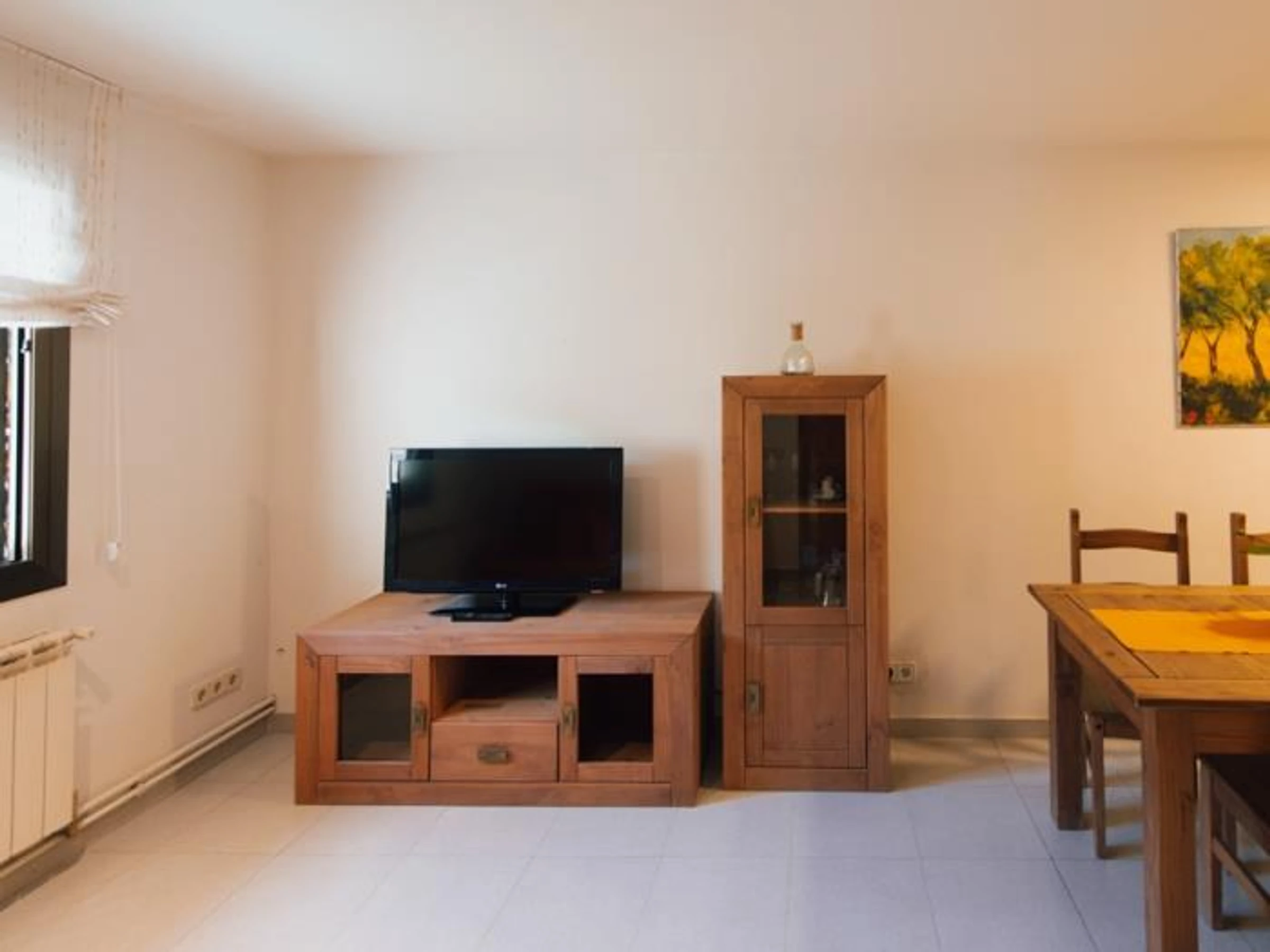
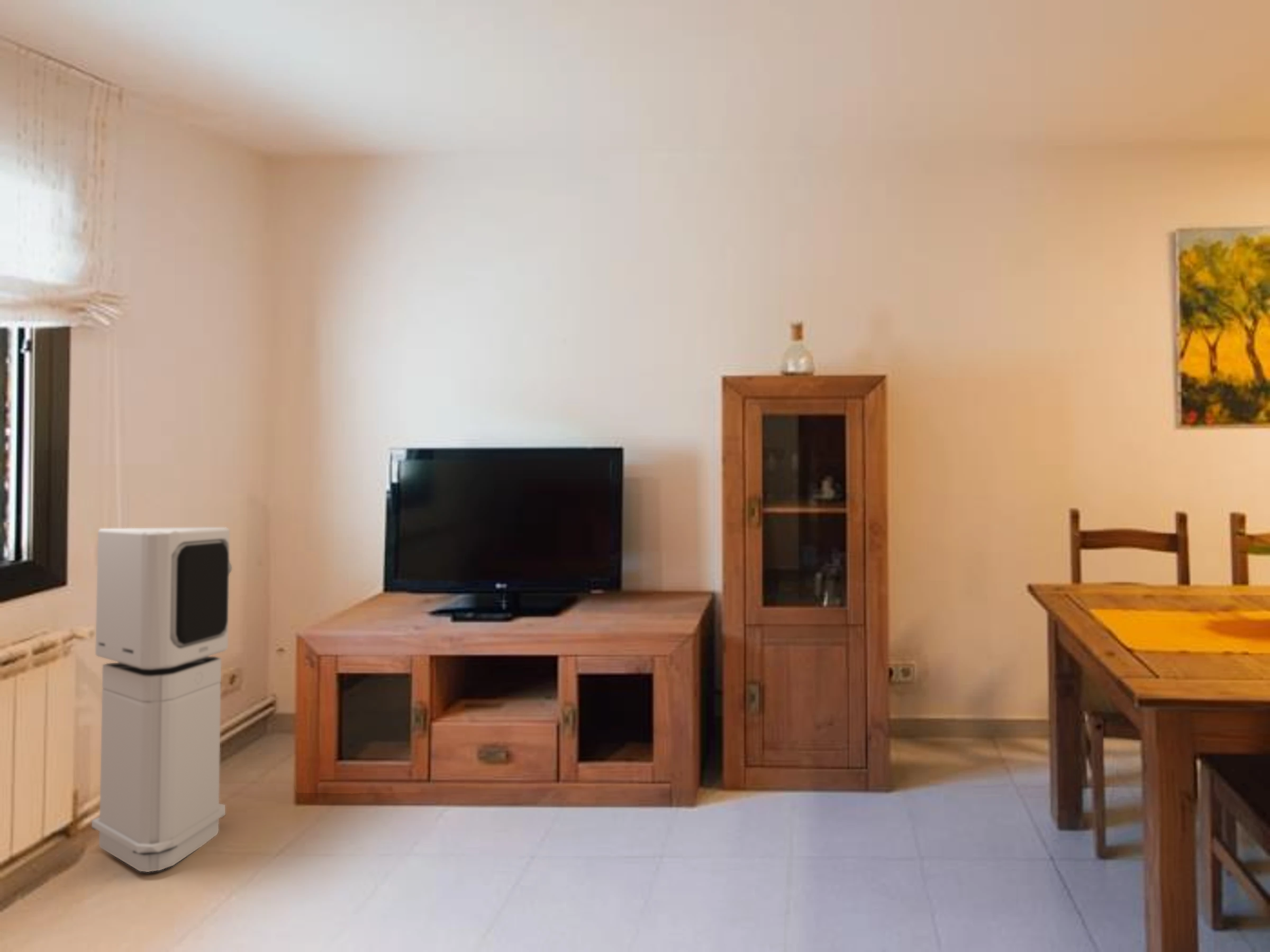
+ air purifier [91,527,233,873]
